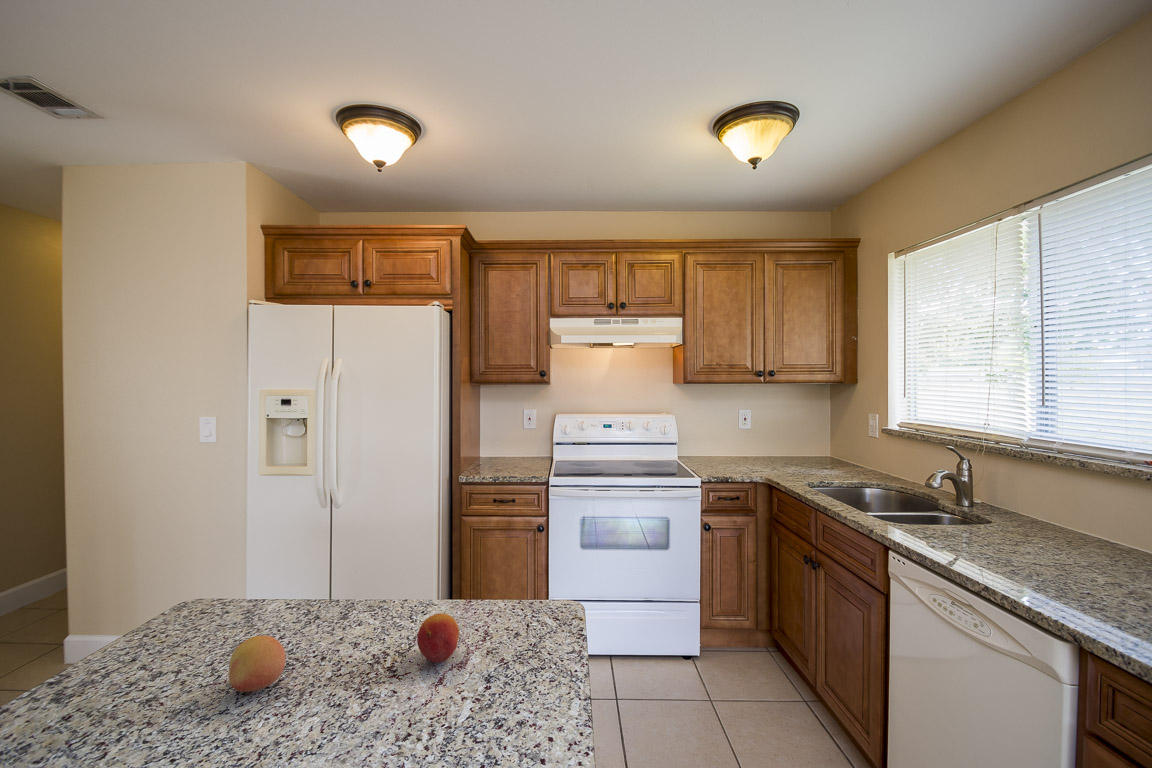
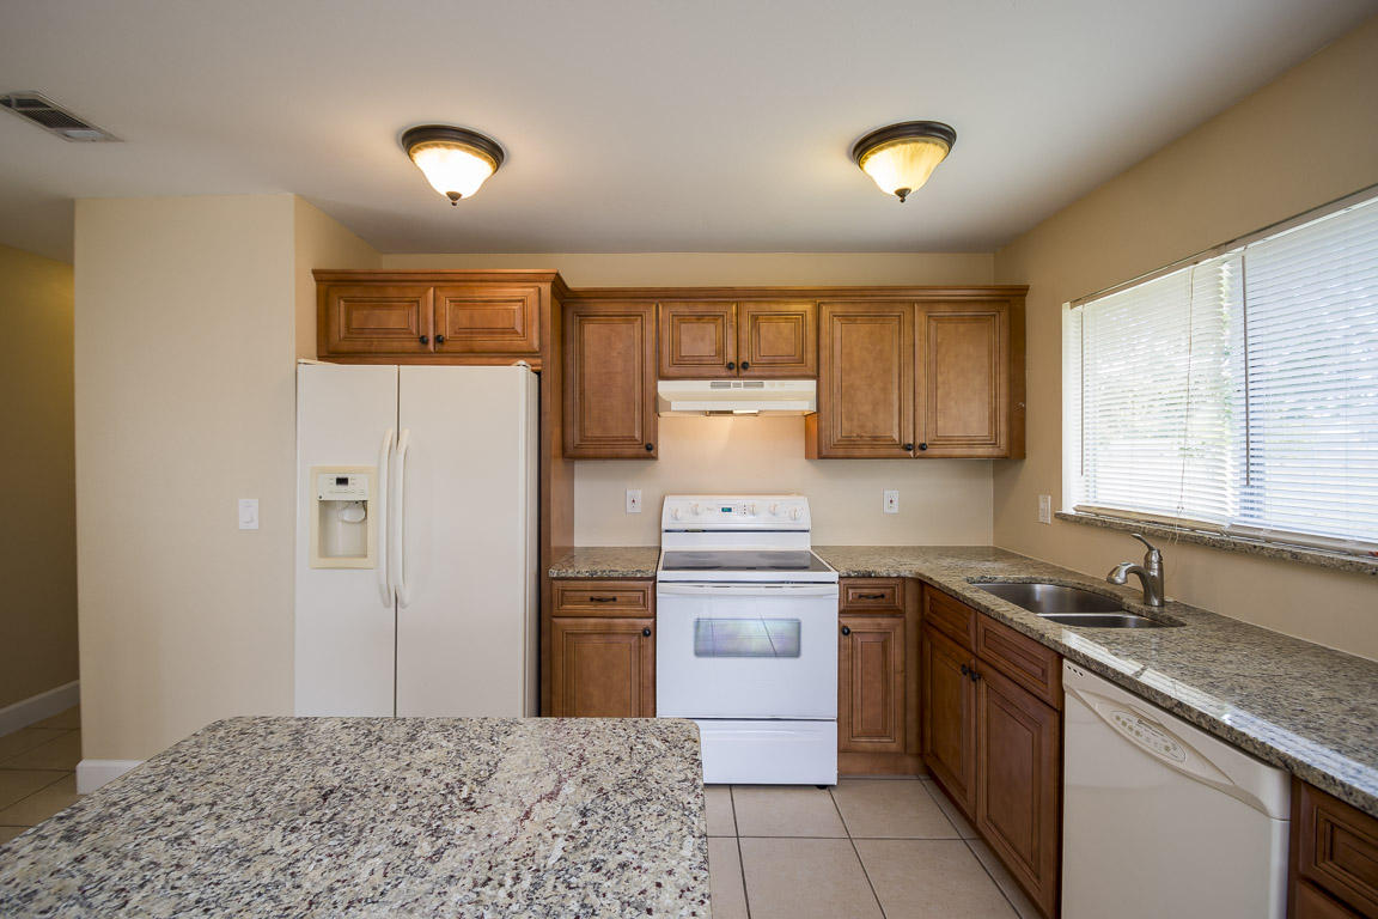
- fruit [416,612,460,664]
- fruit [228,635,286,693]
